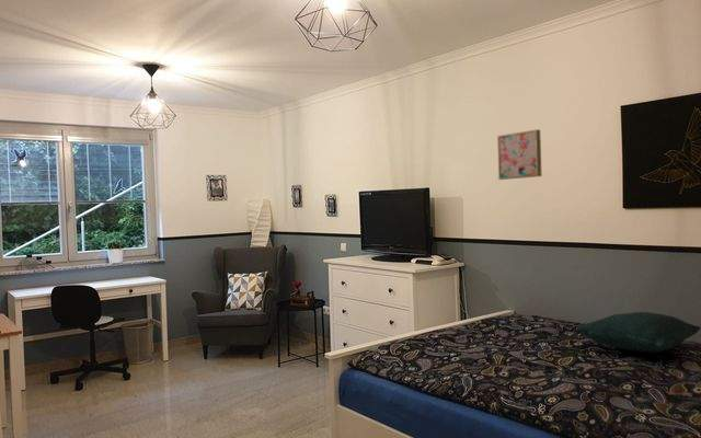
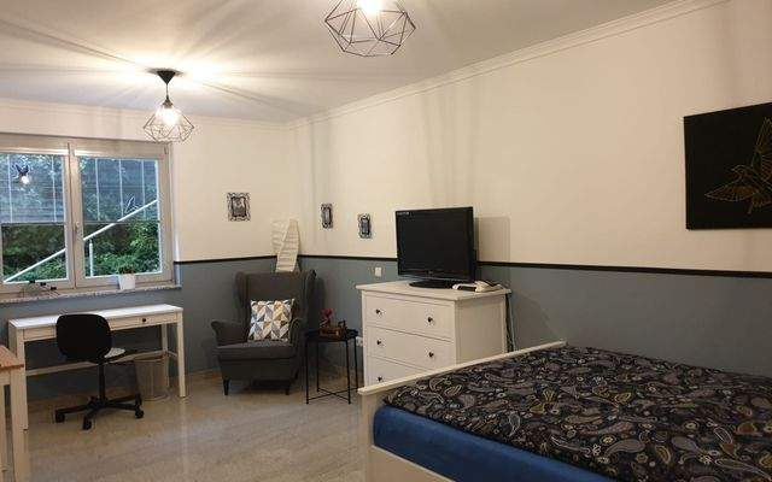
- pillow [572,311,701,354]
- wall art [496,128,542,181]
